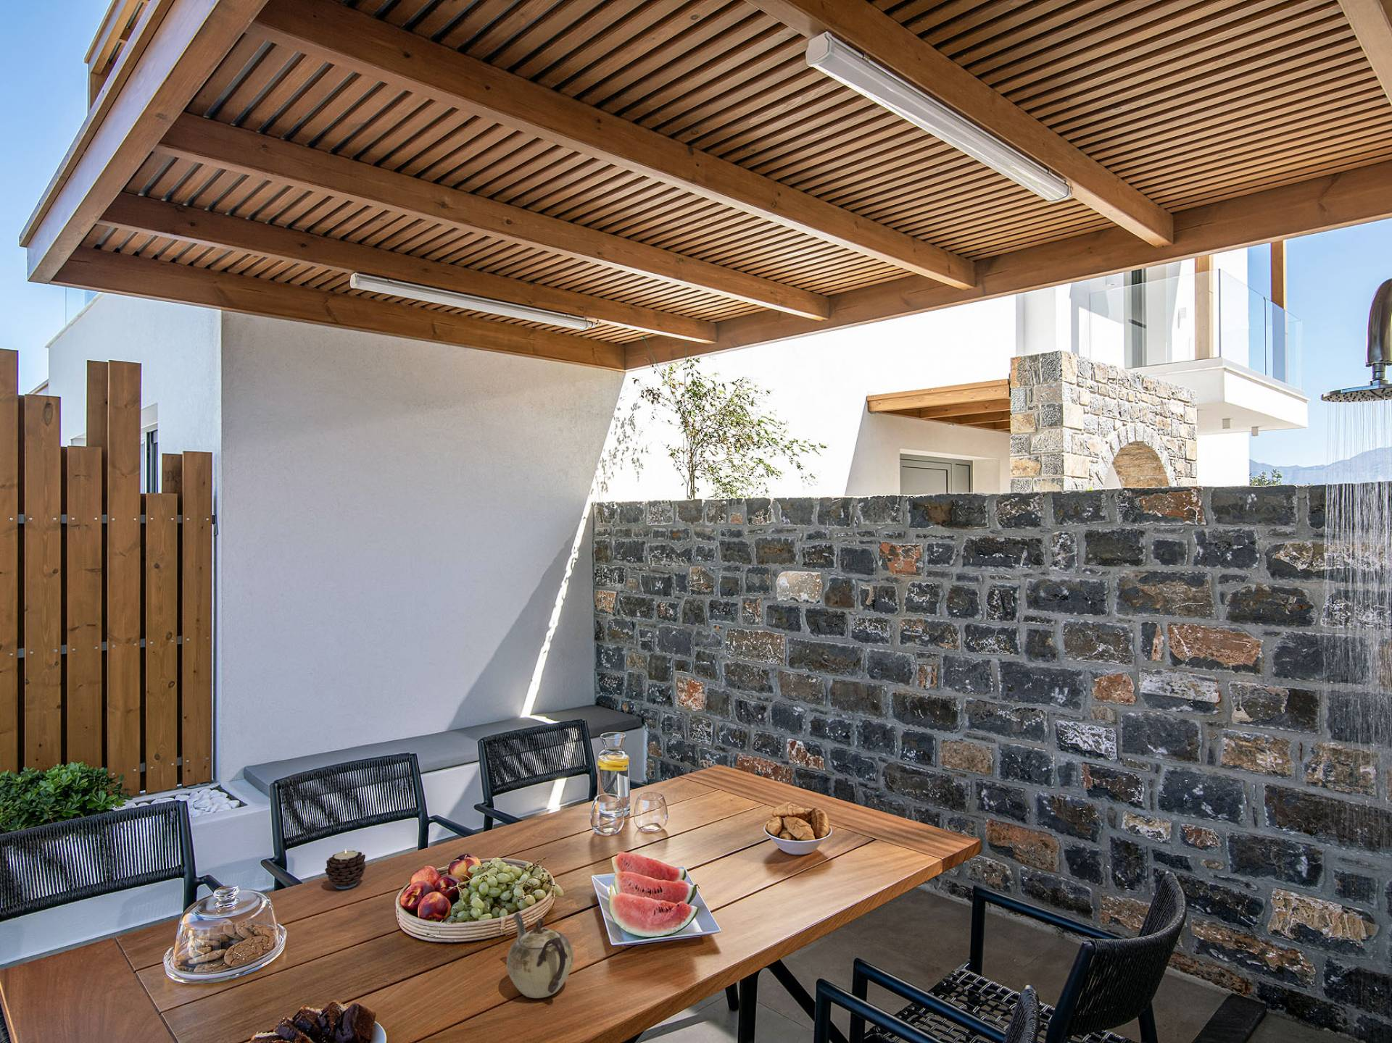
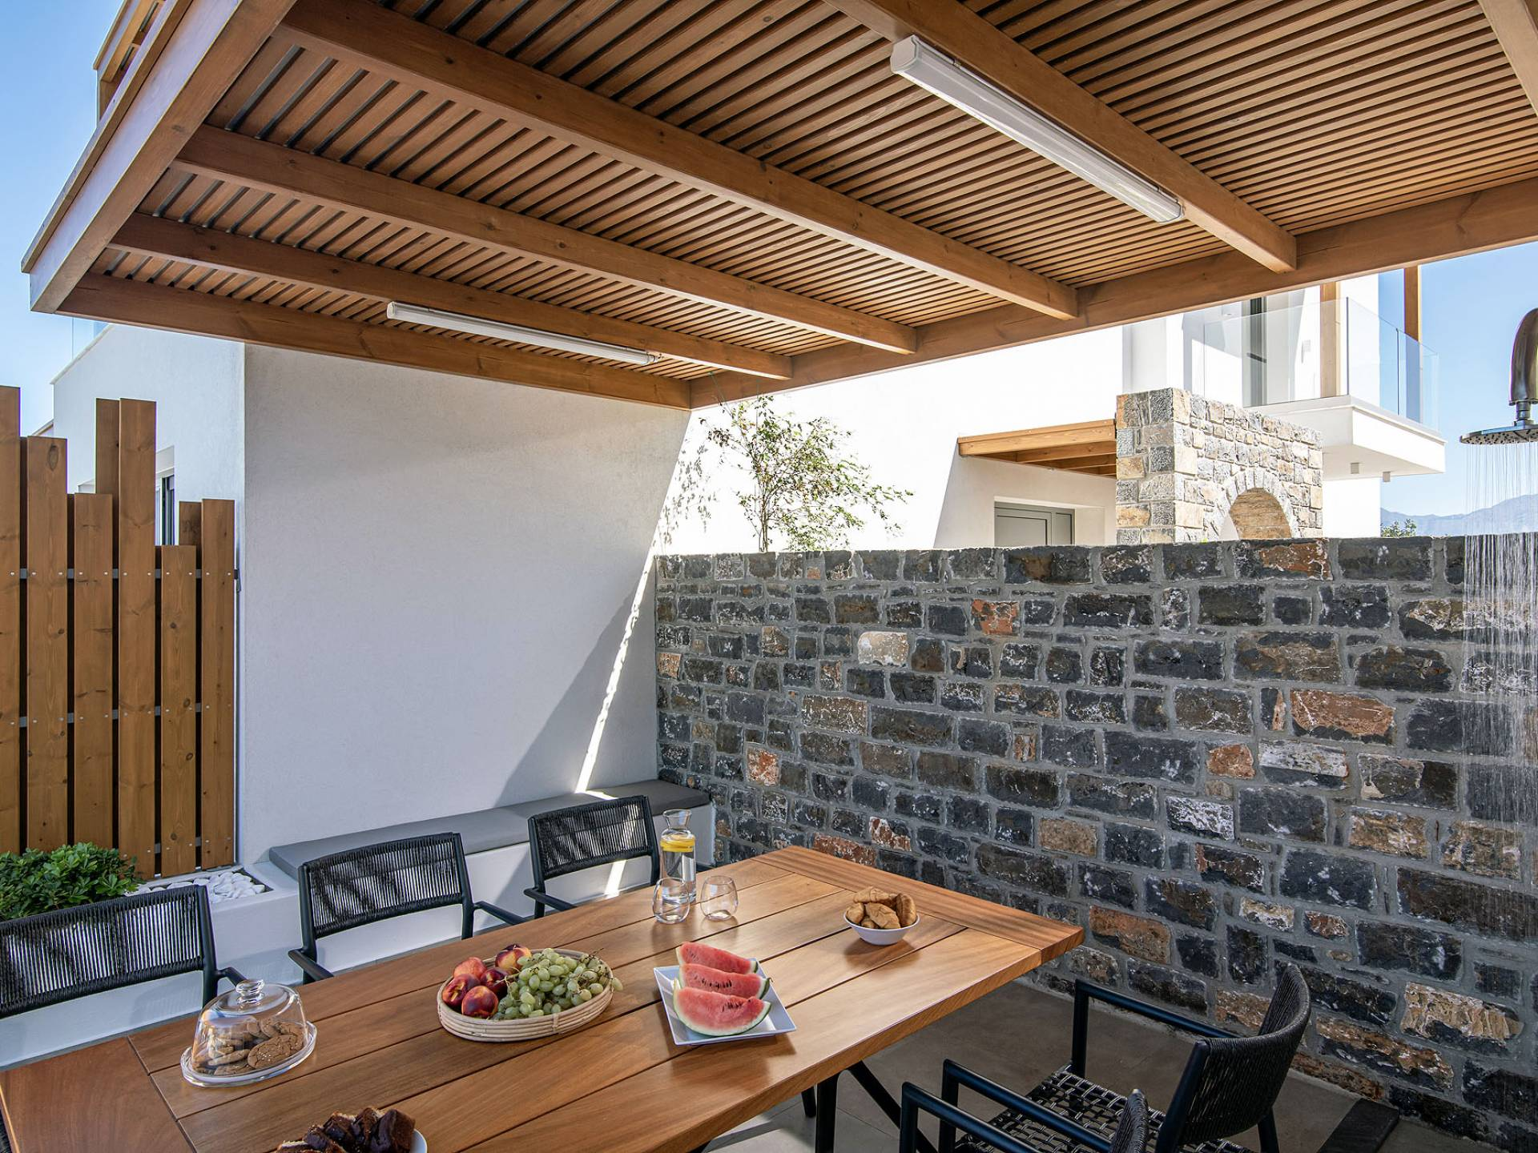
- teapot [506,912,574,999]
- candle [324,848,366,890]
